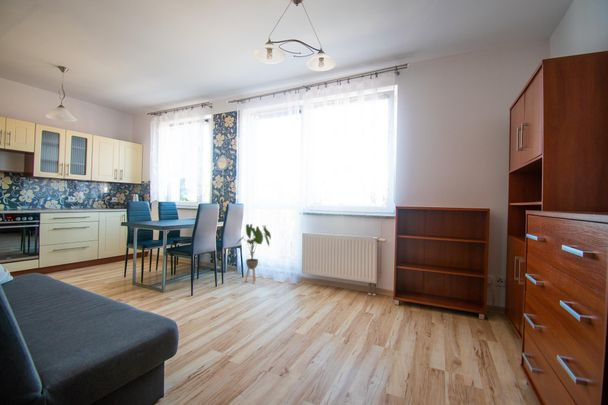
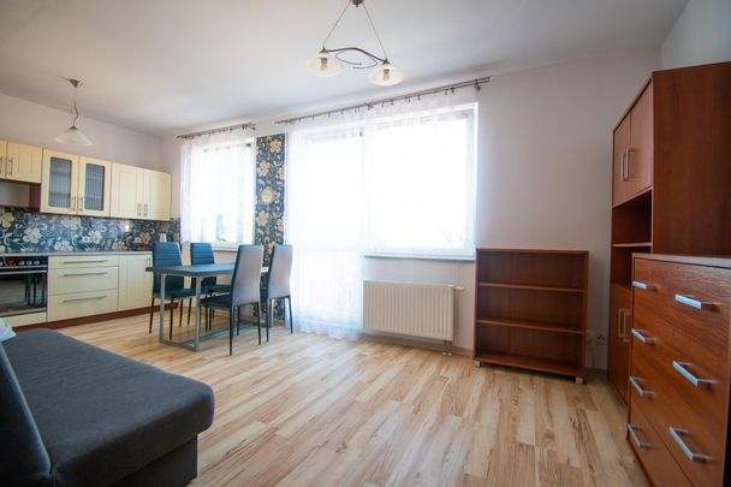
- house plant [236,223,272,284]
